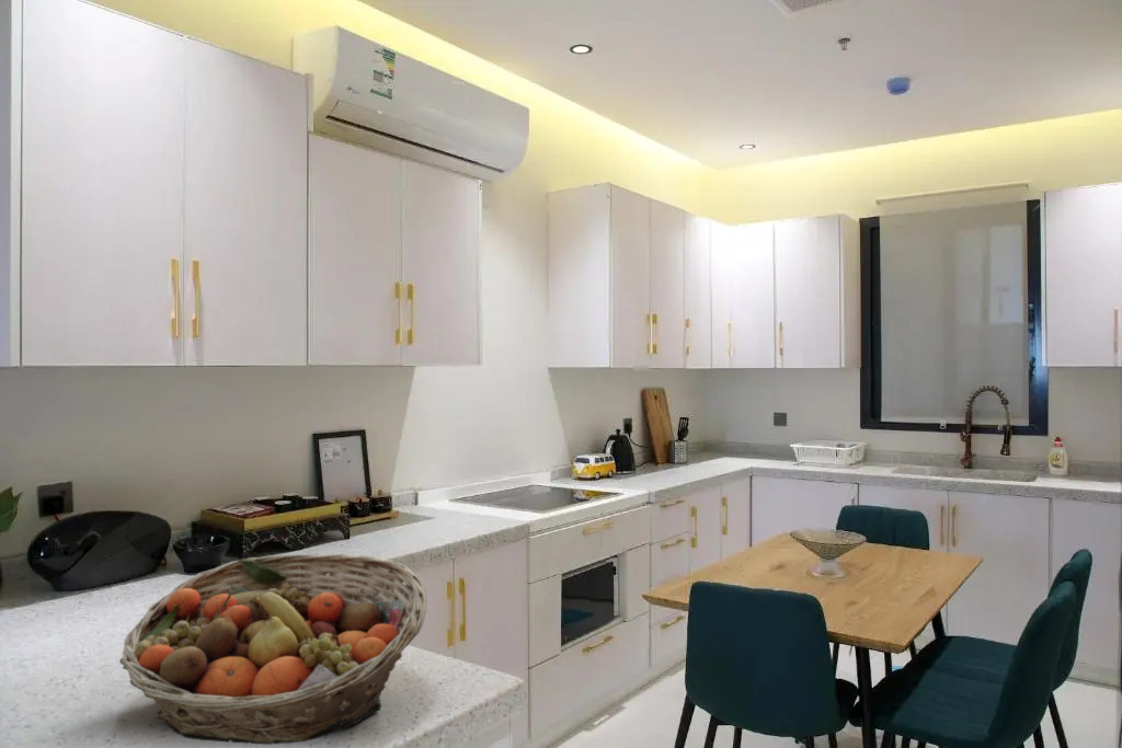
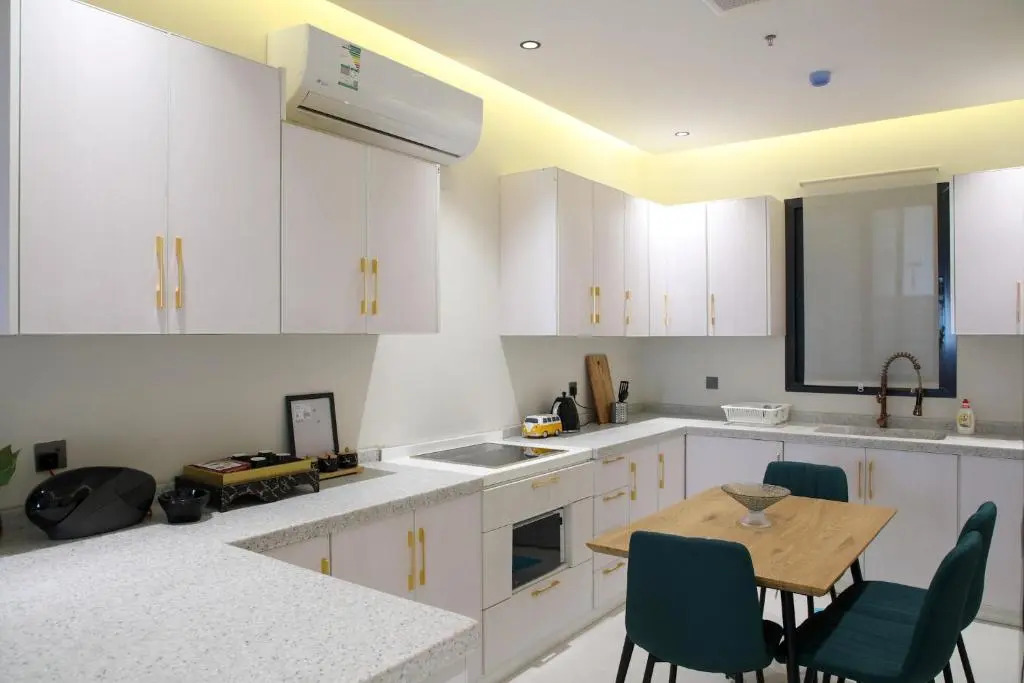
- fruit basket [118,553,427,746]
